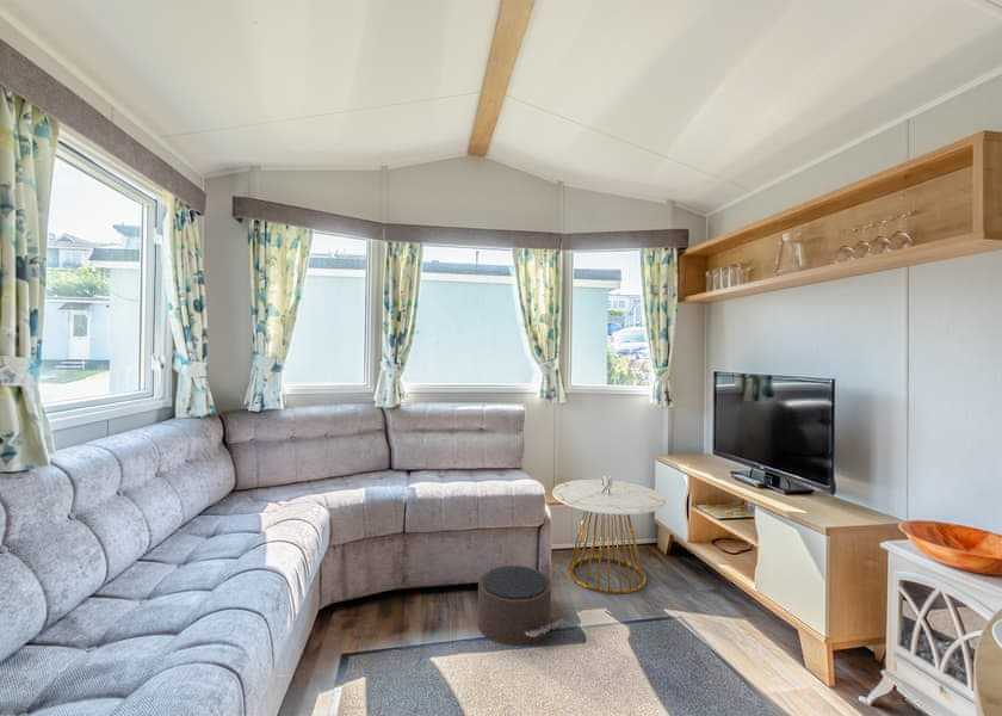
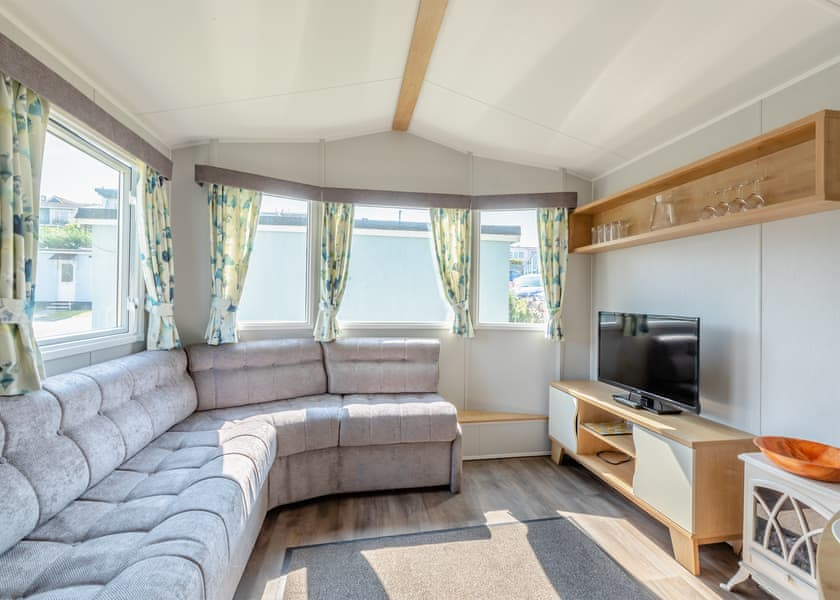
- pouf [477,564,568,647]
- side table [551,474,667,595]
